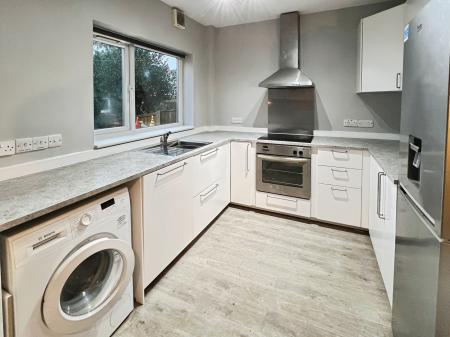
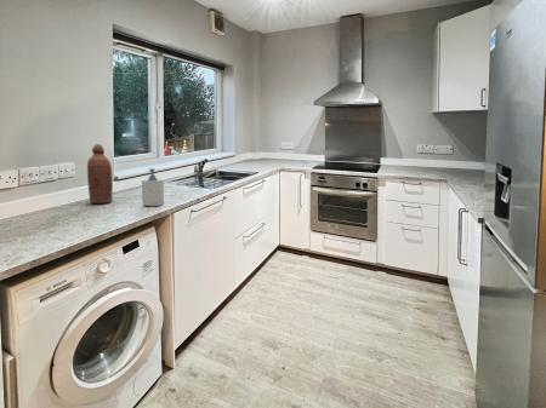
+ bottle [86,143,114,205]
+ soap bottle [141,167,165,207]
